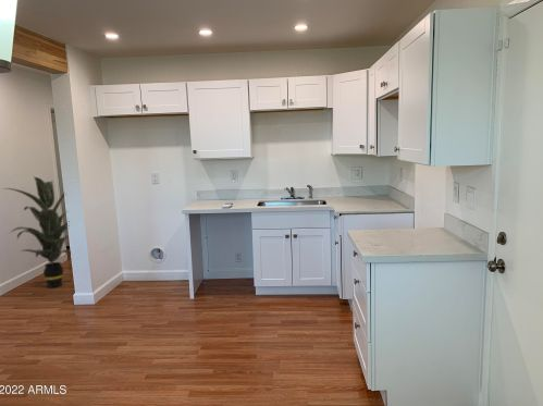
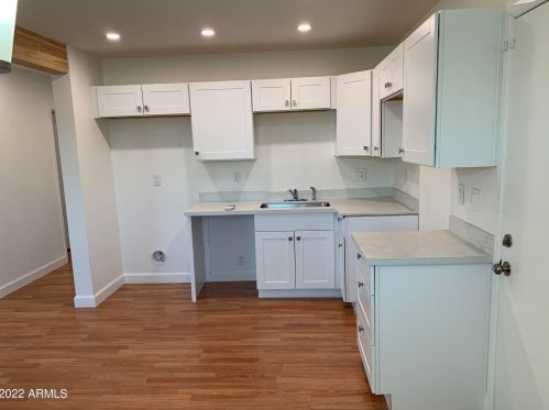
- indoor plant [1,175,72,288]
